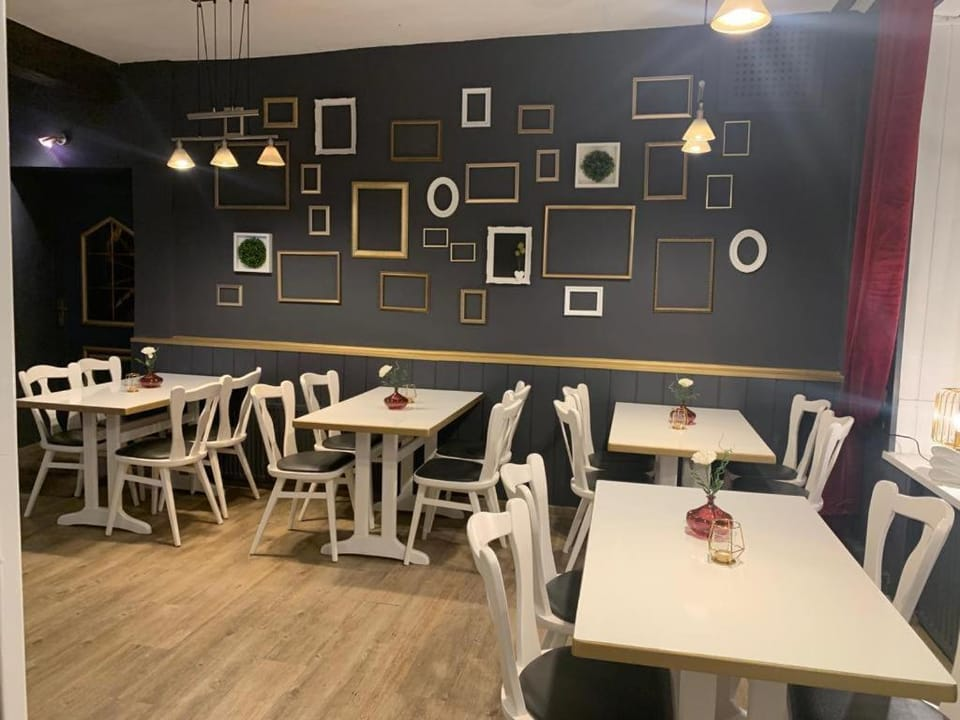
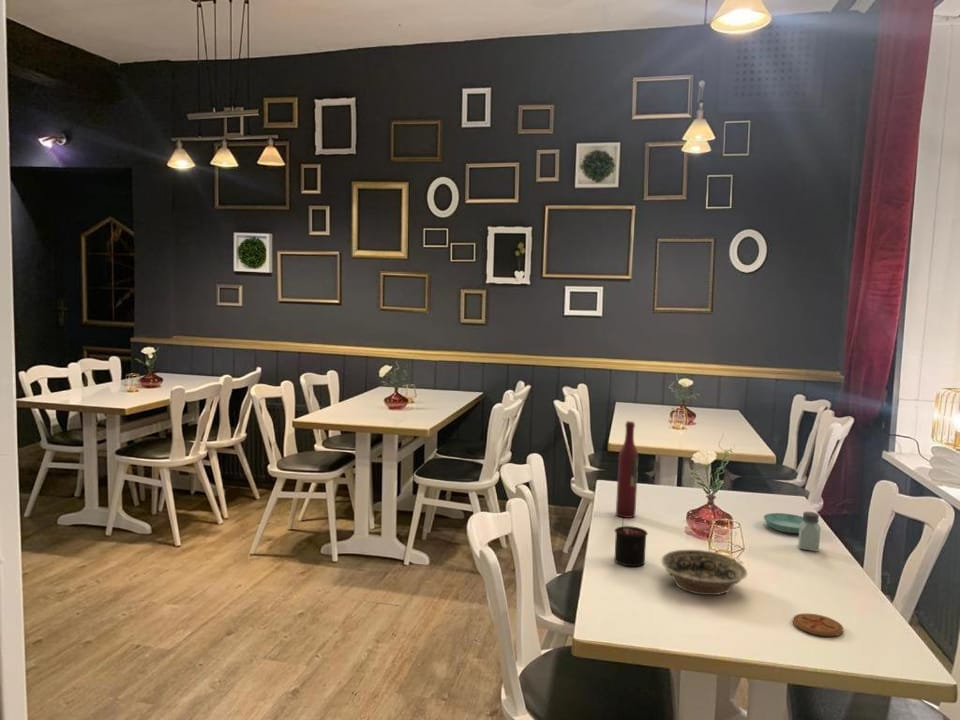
+ candle [613,517,649,567]
+ coaster [792,613,844,637]
+ wine bottle [615,420,639,519]
+ saltshaker [797,511,822,552]
+ bowl [660,549,748,596]
+ saucer [763,512,803,534]
